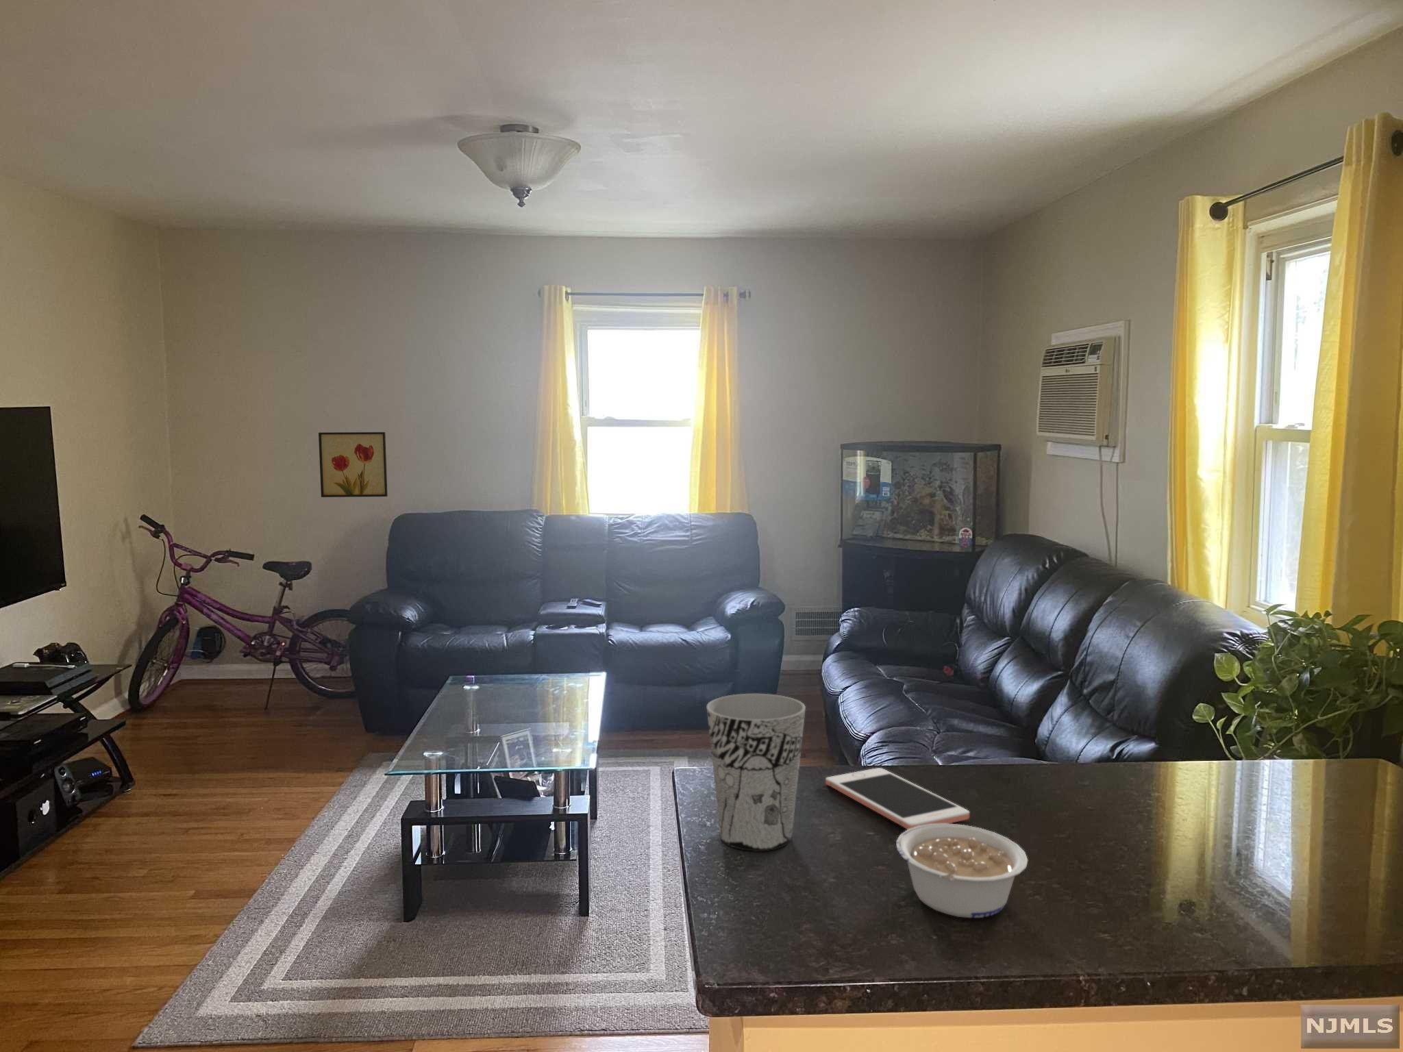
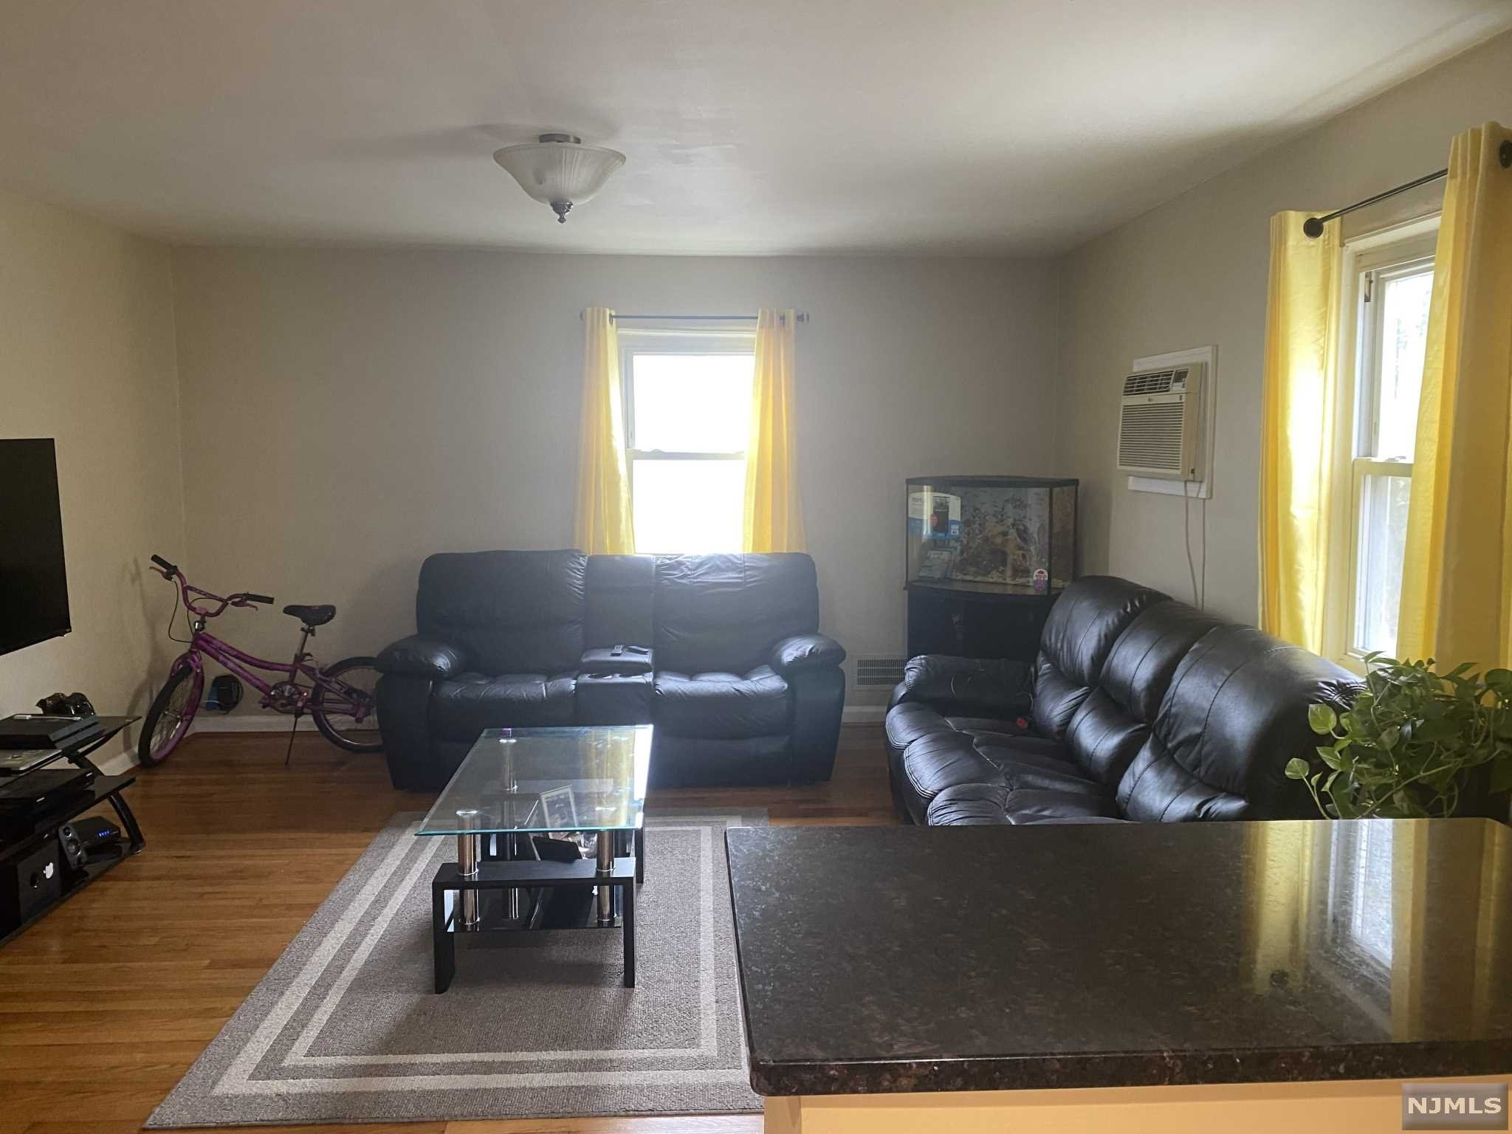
- cell phone [825,767,970,830]
- legume [895,823,1028,918]
- cup [706,693,806,851]
- wall art [318,431,389,498]
